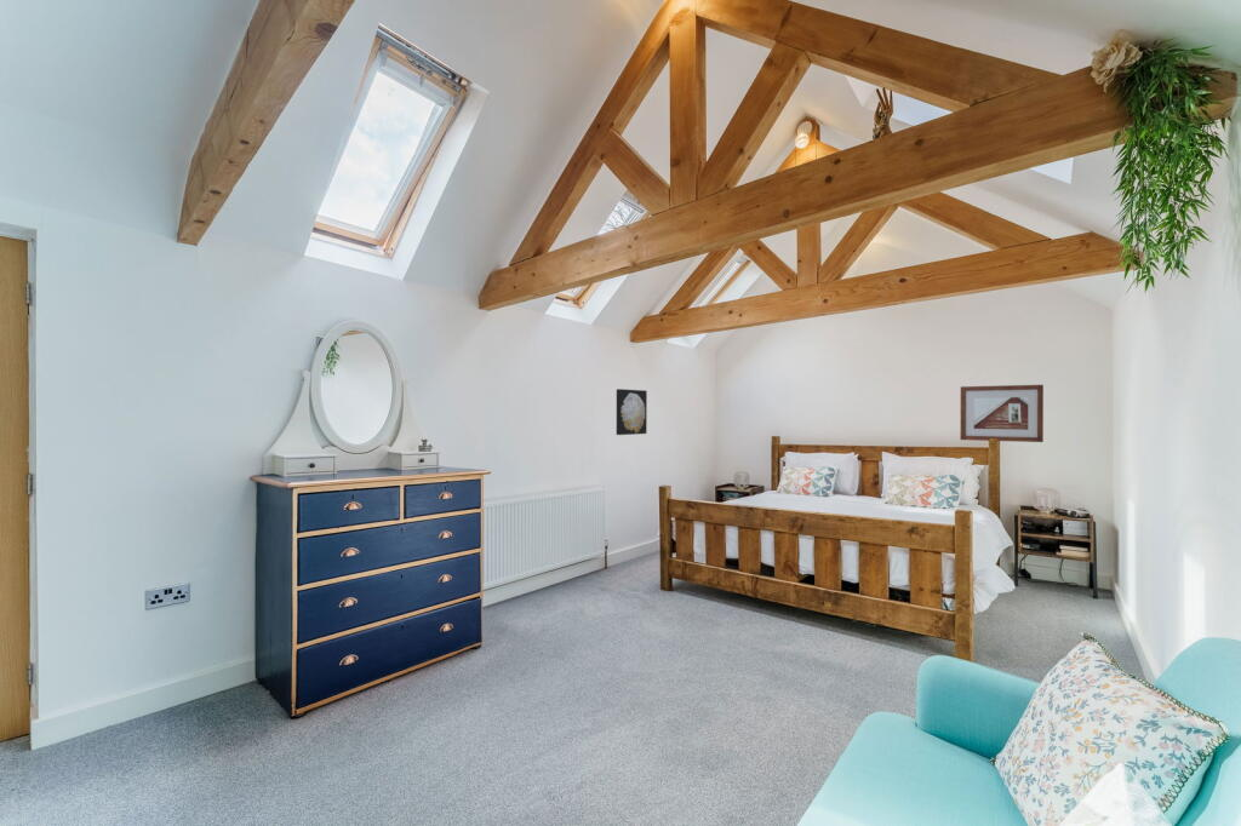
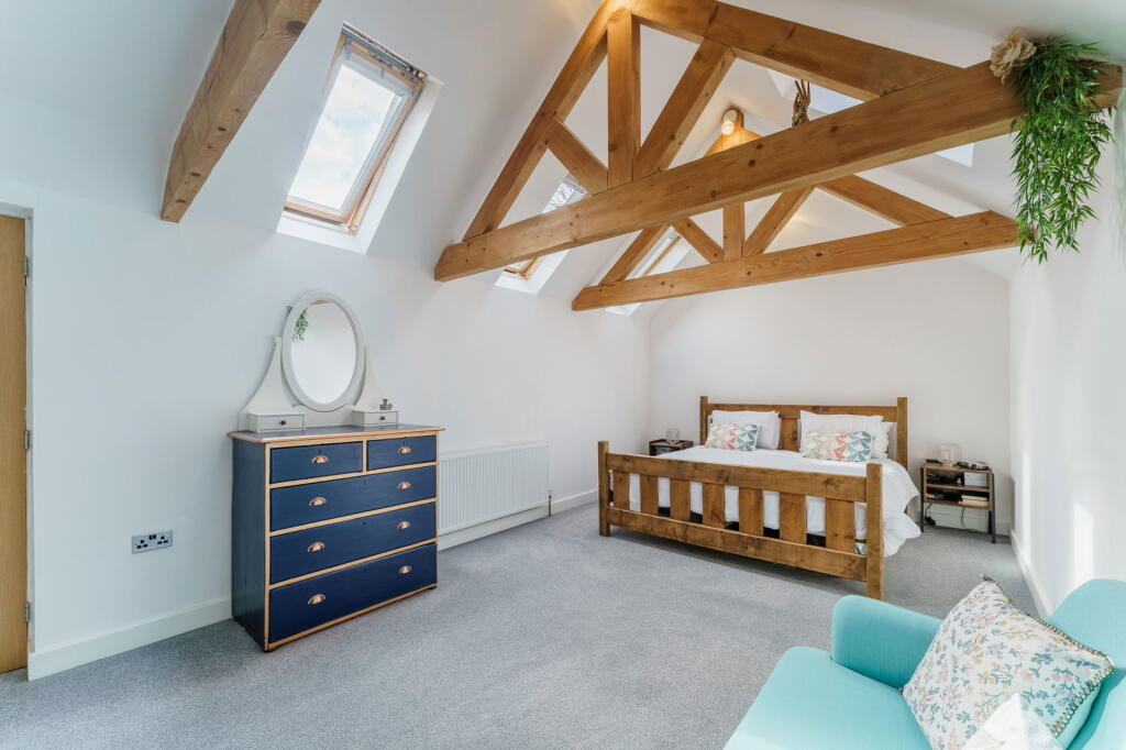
- picture frame [960,384,1045,443]
- wall art [616,388,648,436]
